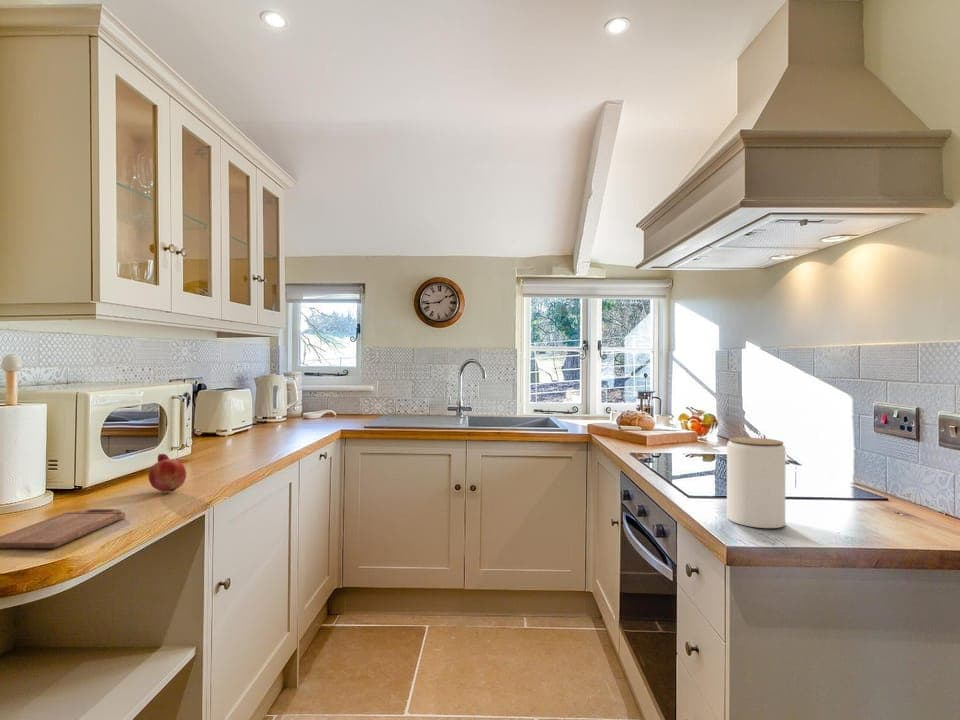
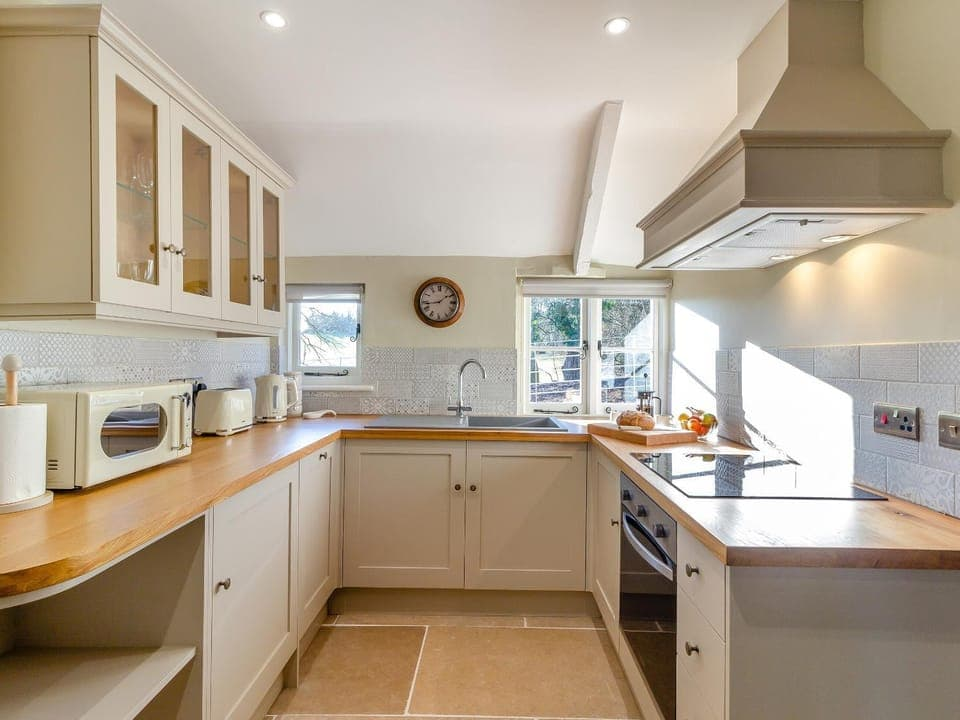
- jar [726,436,786,529]
- cutting board [0,508,126,549]
- fruit [147,453,187,493]
